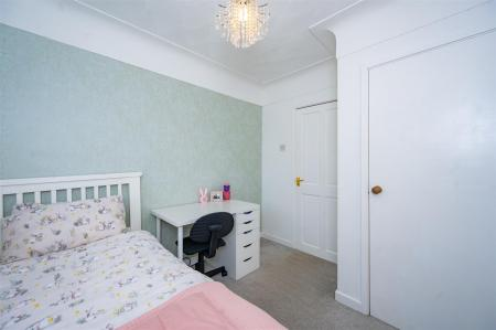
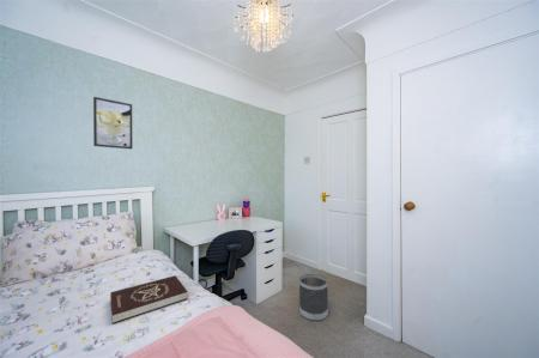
+ book [109,274,188,324]
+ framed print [92,96,133,150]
+ wastebasket [298,273,329,322]
